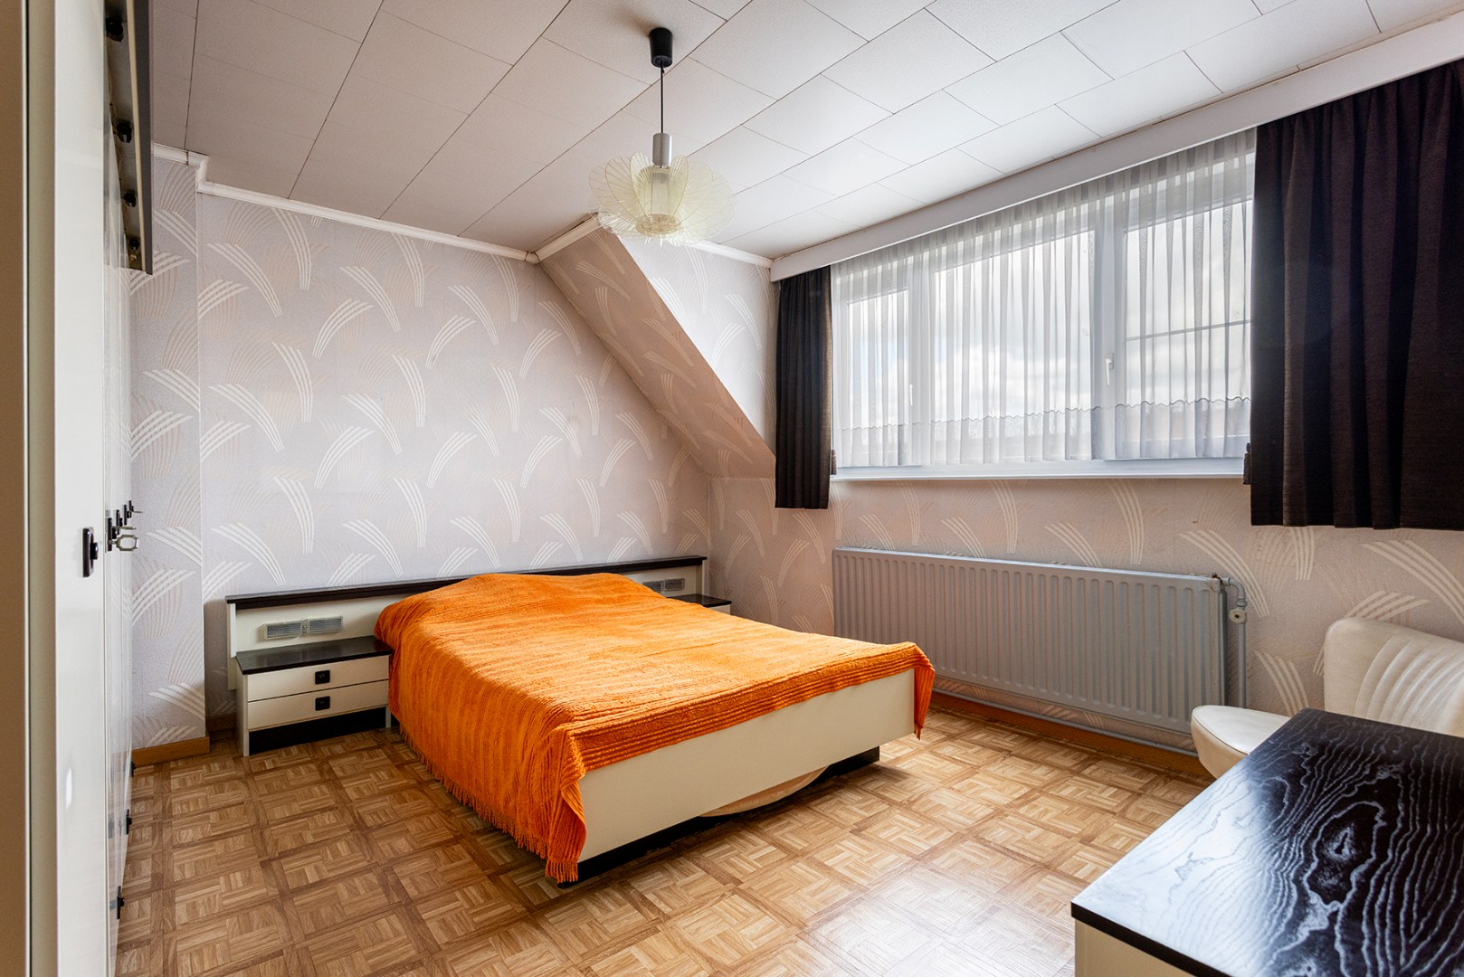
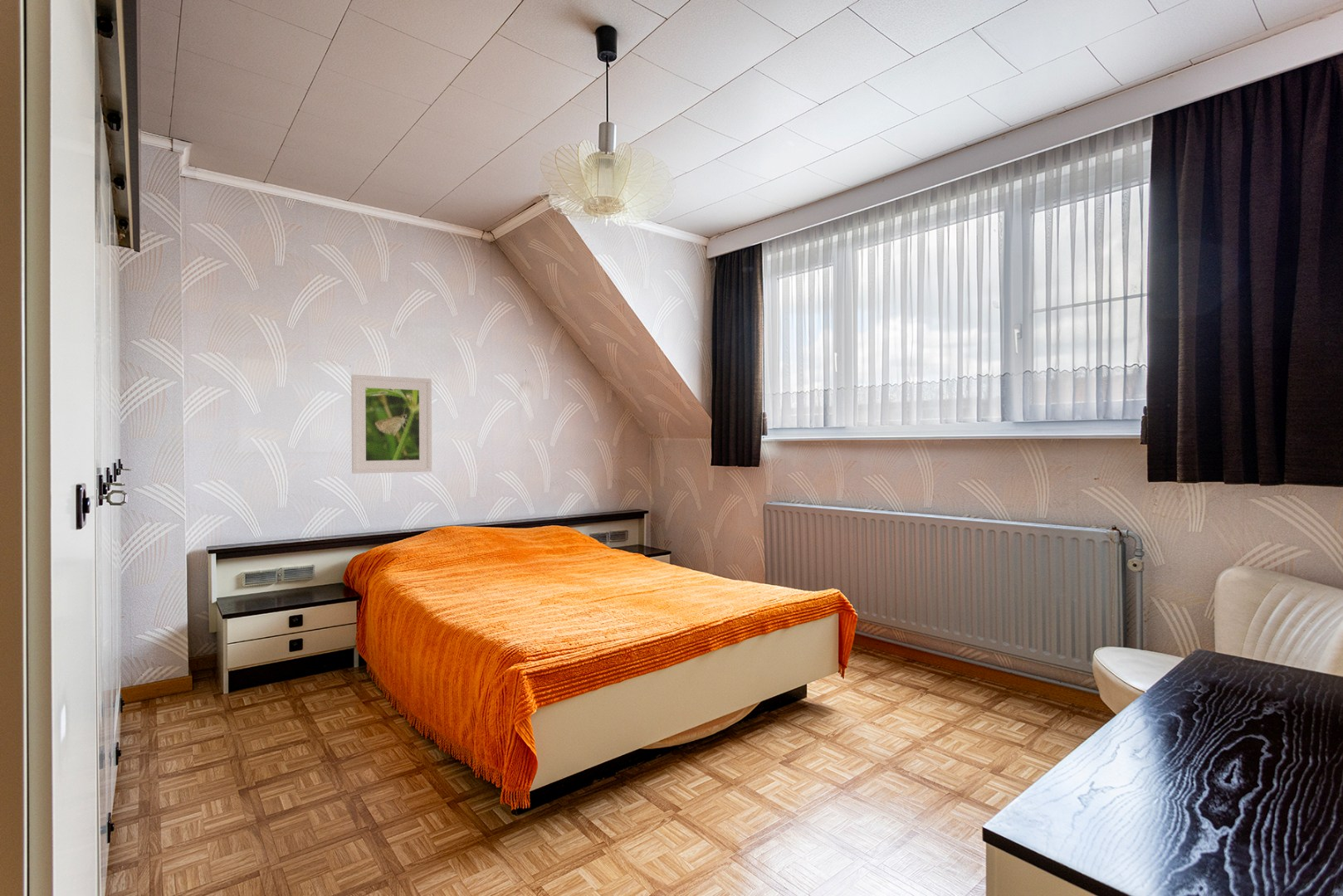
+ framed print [350,374,432,475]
